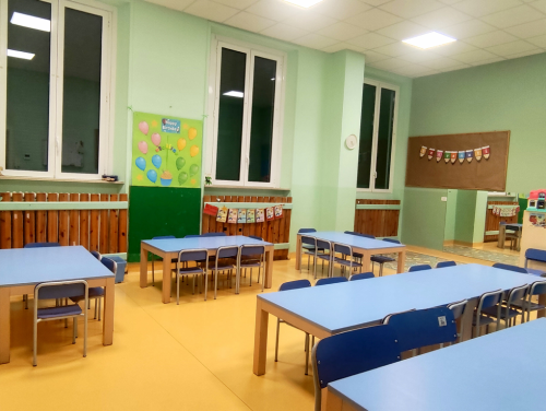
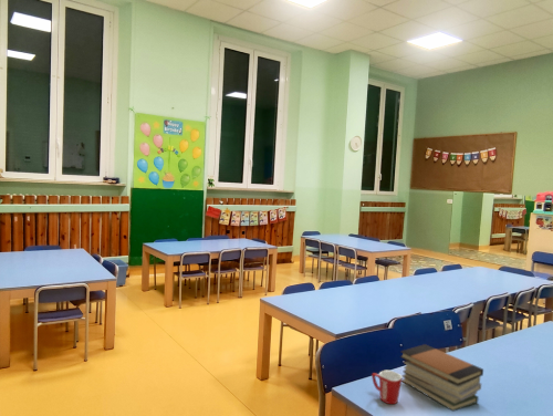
+ mug [371,370,404,405]
+ book stack [399,343,484,413]
